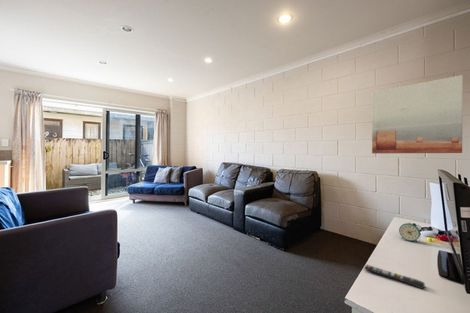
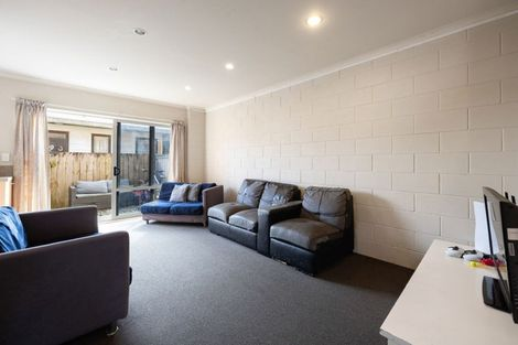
- alarm clock [398,222,421,243]
- wall art [371,74,464,154]
- remote control [363,264,426,290]
